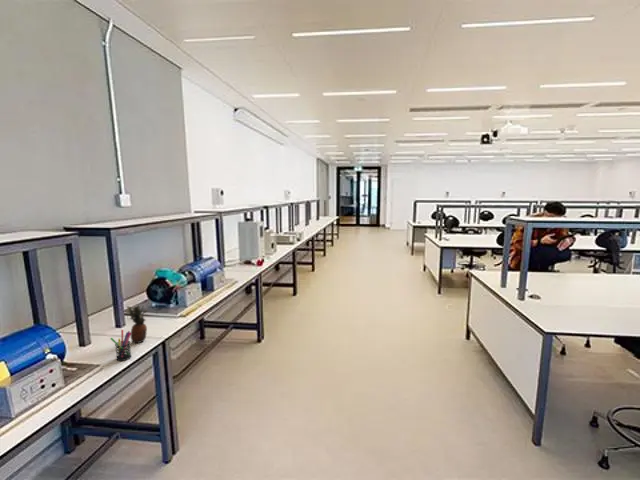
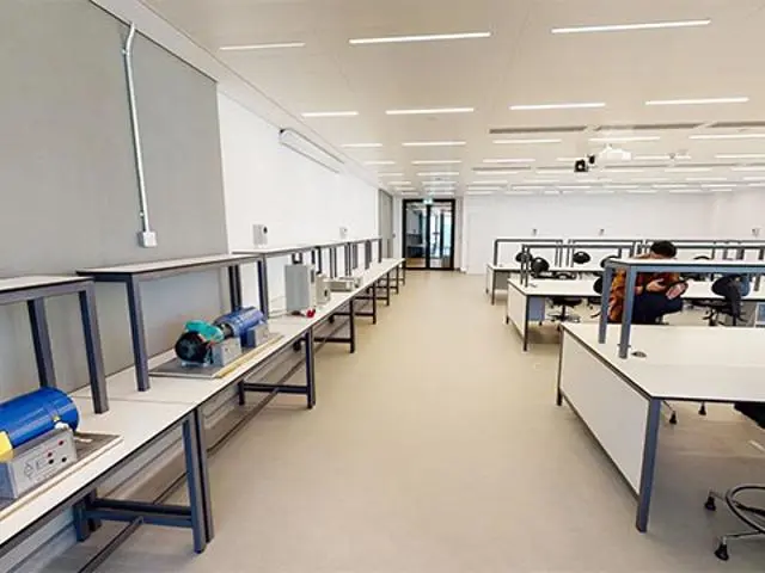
- fruit [124,303,148,344]
- pen holder [109,329,132,362]
